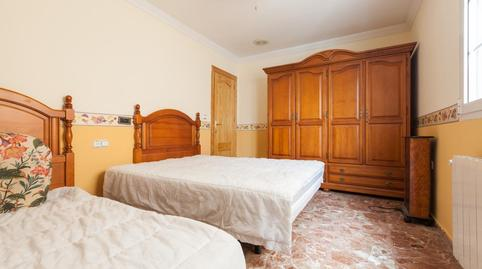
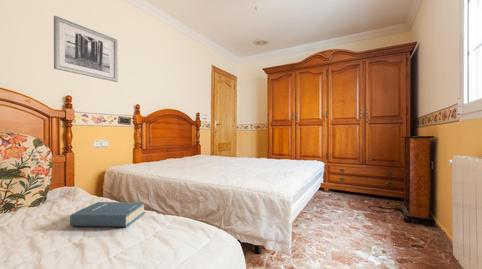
+ wall art [53,15,119,83]
+ hardback book [69,201,146,228]
